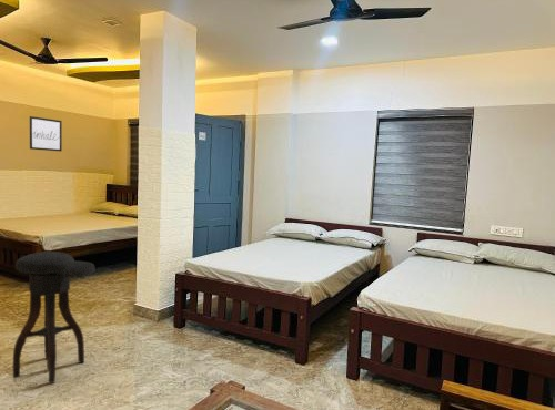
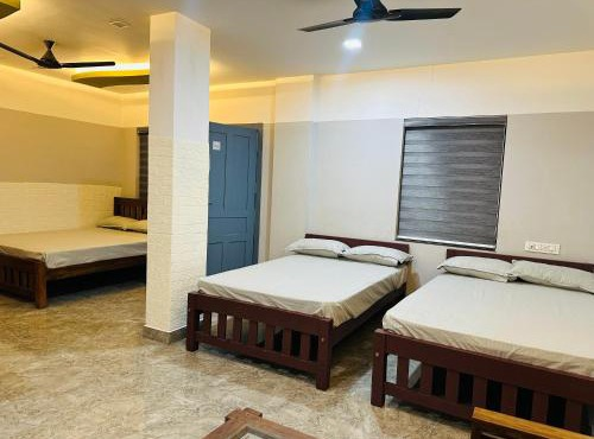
- wall art [29,115,63,153]
- stool [12,250,95,385]
